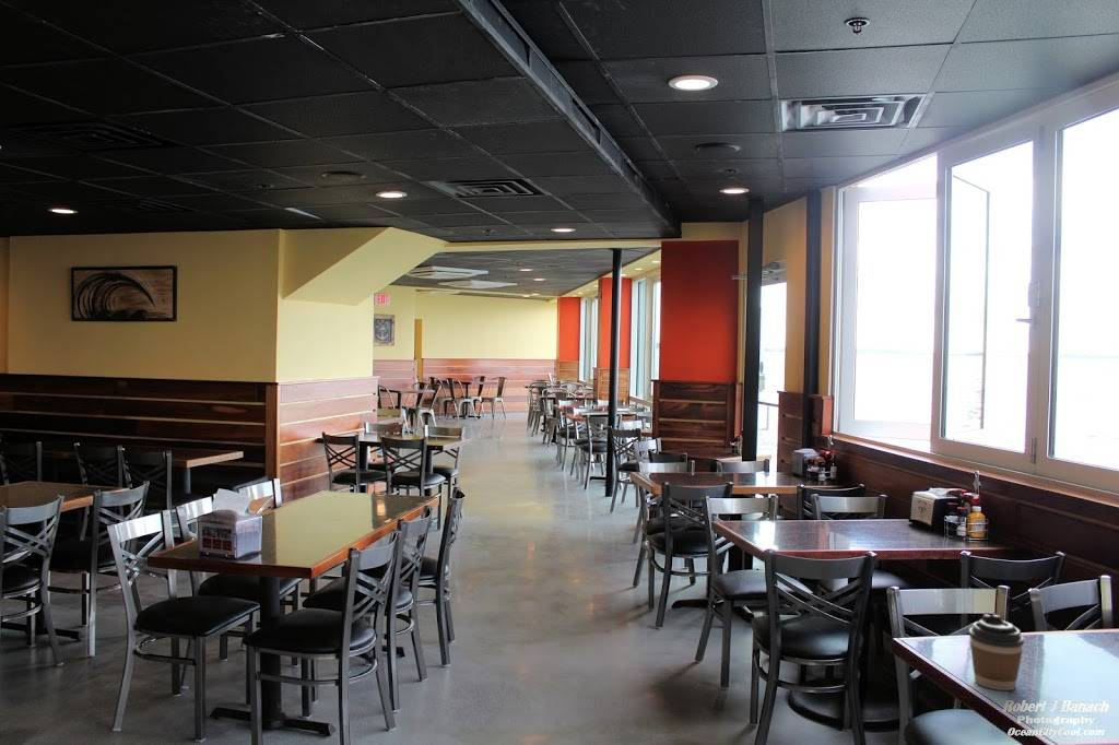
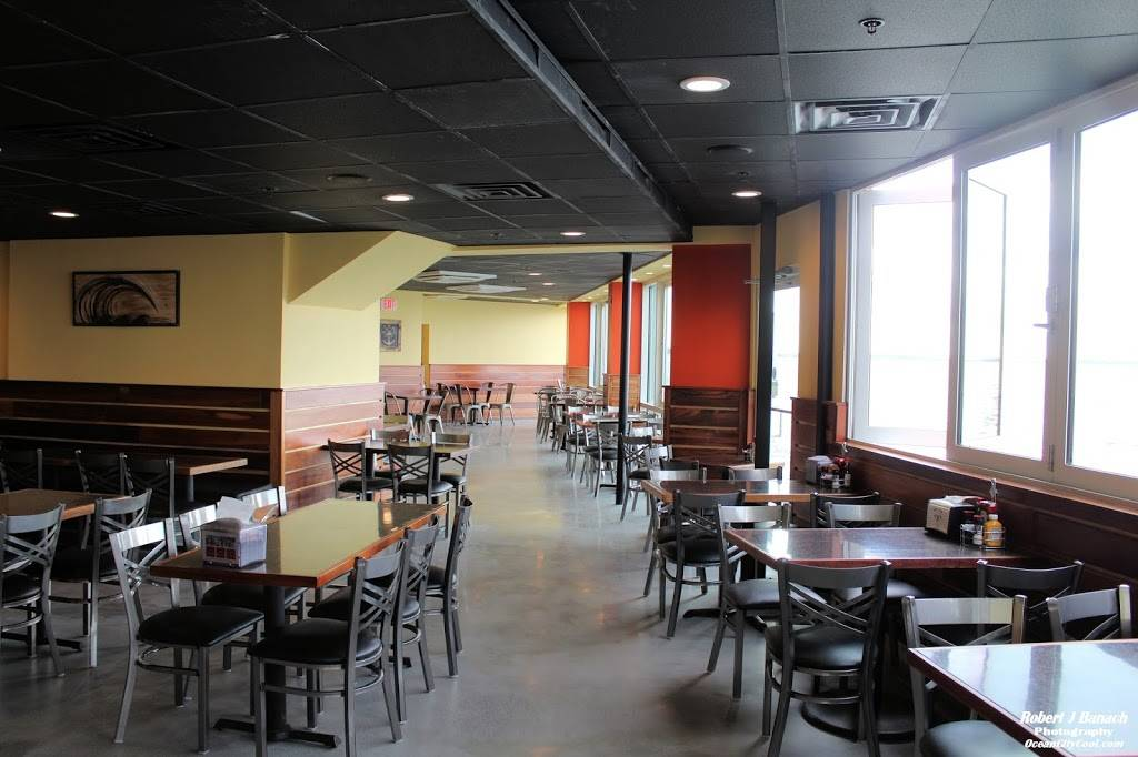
- coffee cup [968,614,1025,691]
